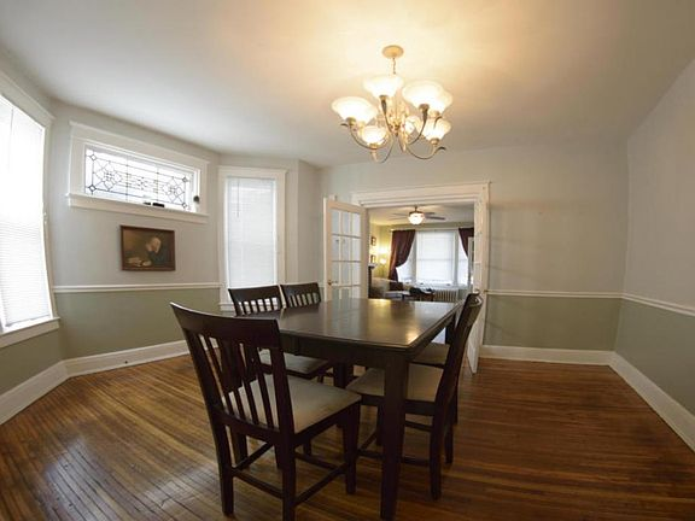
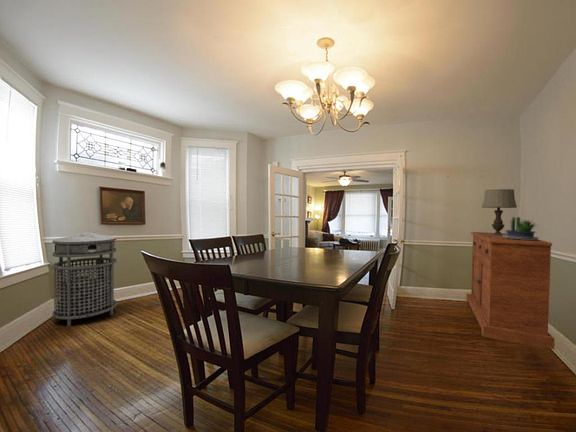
+ table lamp [481,188,518,235]
+ sideboard [465,231,556,350]
+ potted plant [503,216,540,240]
+ trash can [51,231,118,327]
